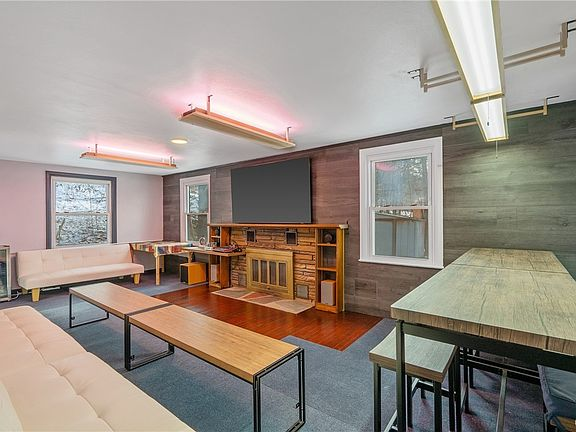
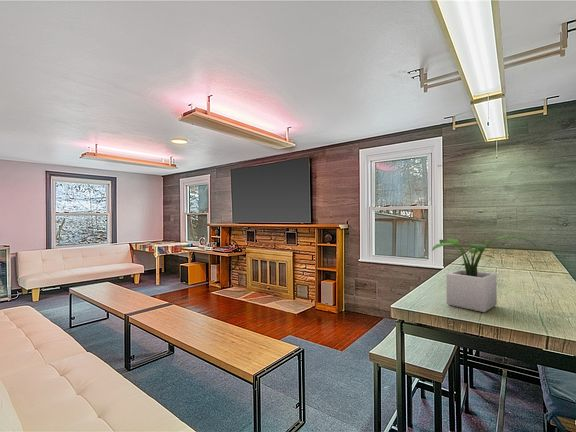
+ potted plant [431,234,537,313]
